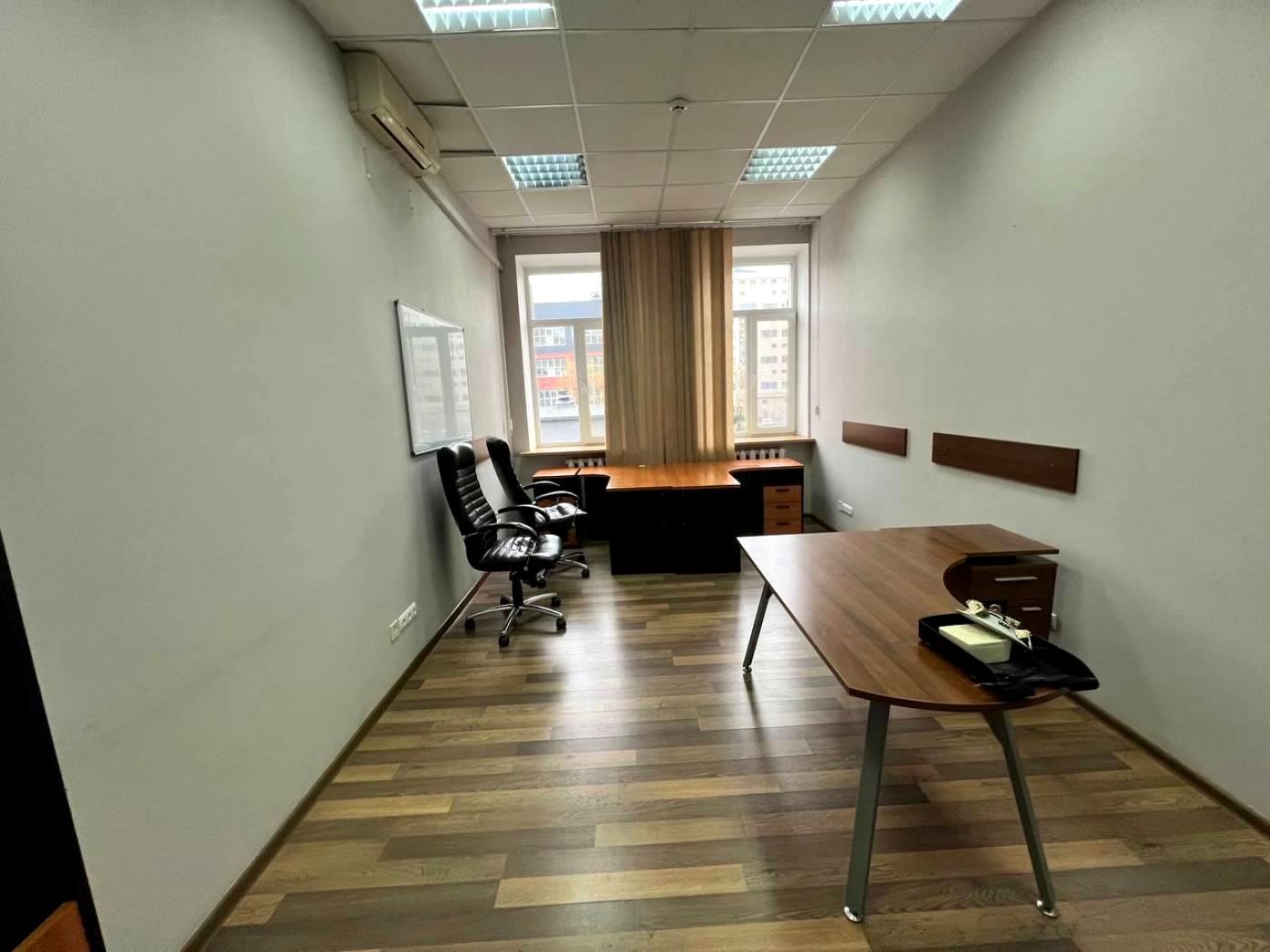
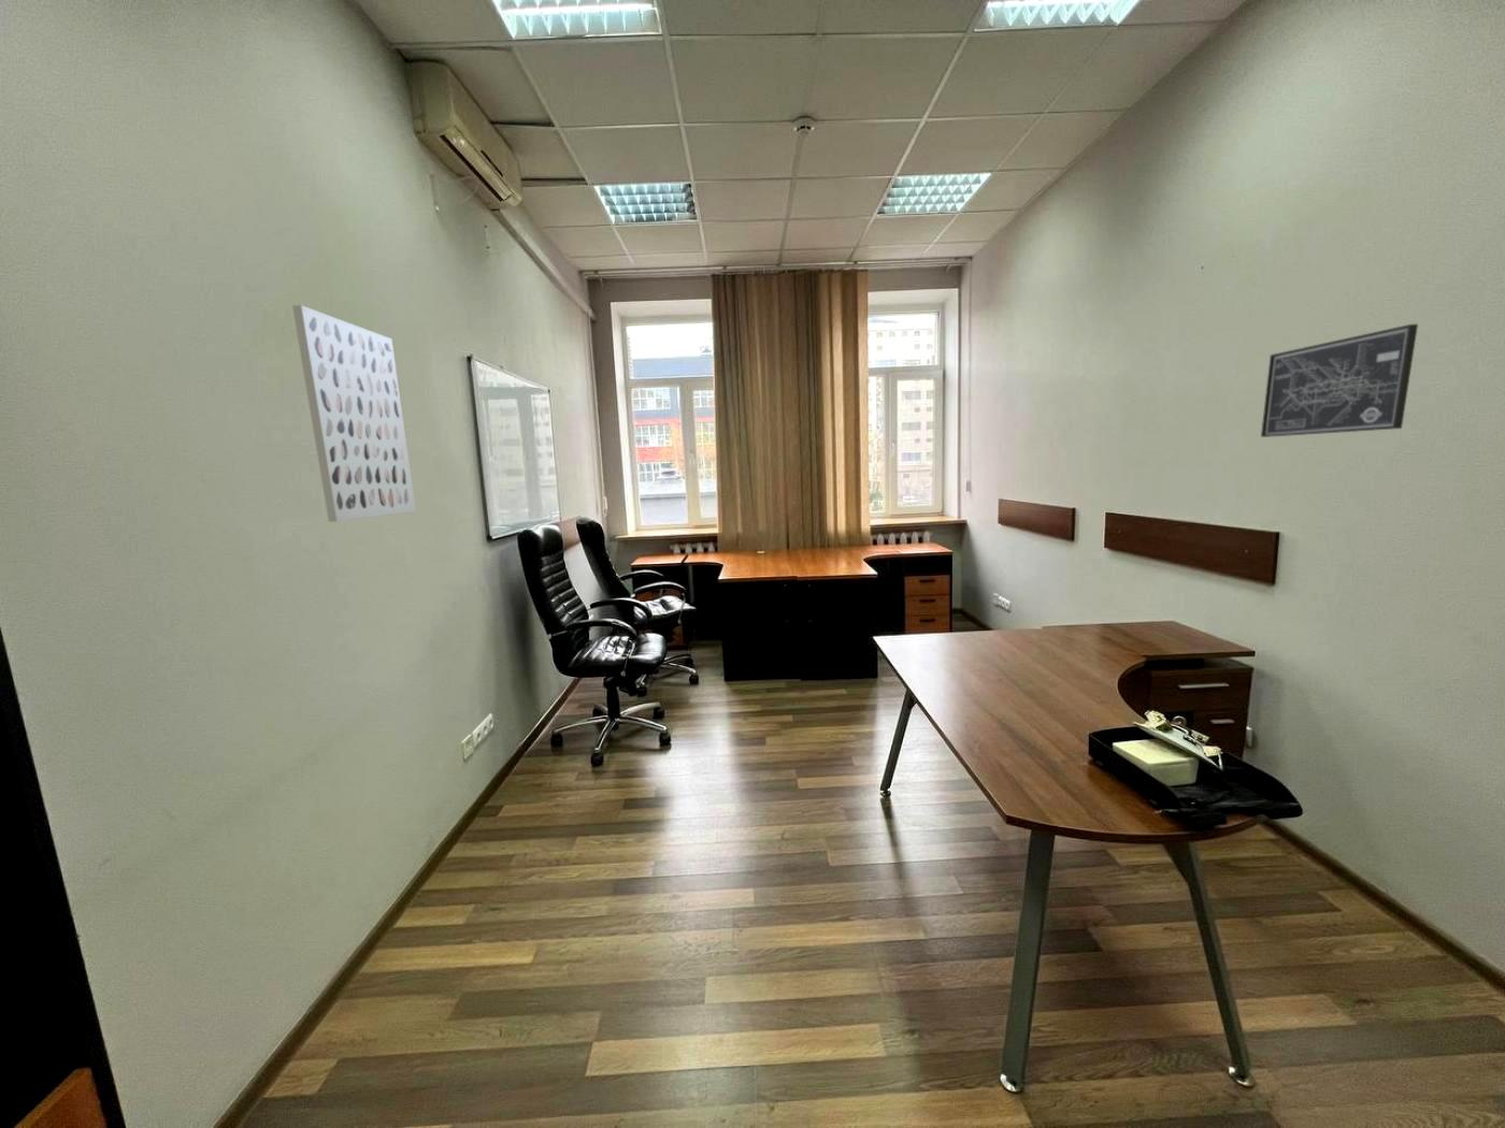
+ wall art [292,305,417,524]
+ wall art [1260,323,1418,438]
